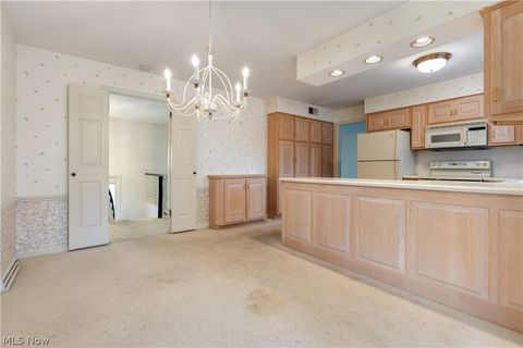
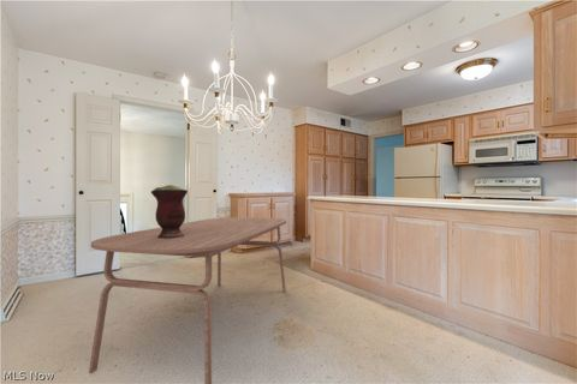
+ dining table [88,216,287,384]
+ vase [150,184,189,239]
